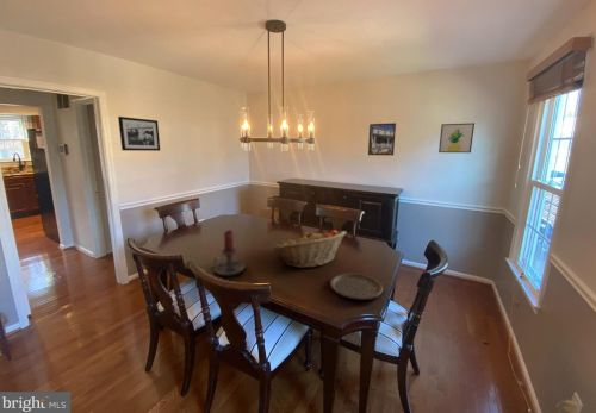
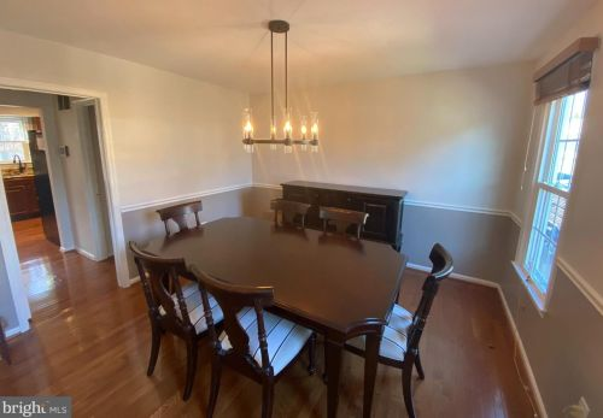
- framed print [367,121,397,157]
- wall art [437,121,476,154]
- plate [329,273,384,301]
- picture frame [117,115,161,152]
- candle holder [212,229,246,277]
- fruit basket [272,229,347,269]
